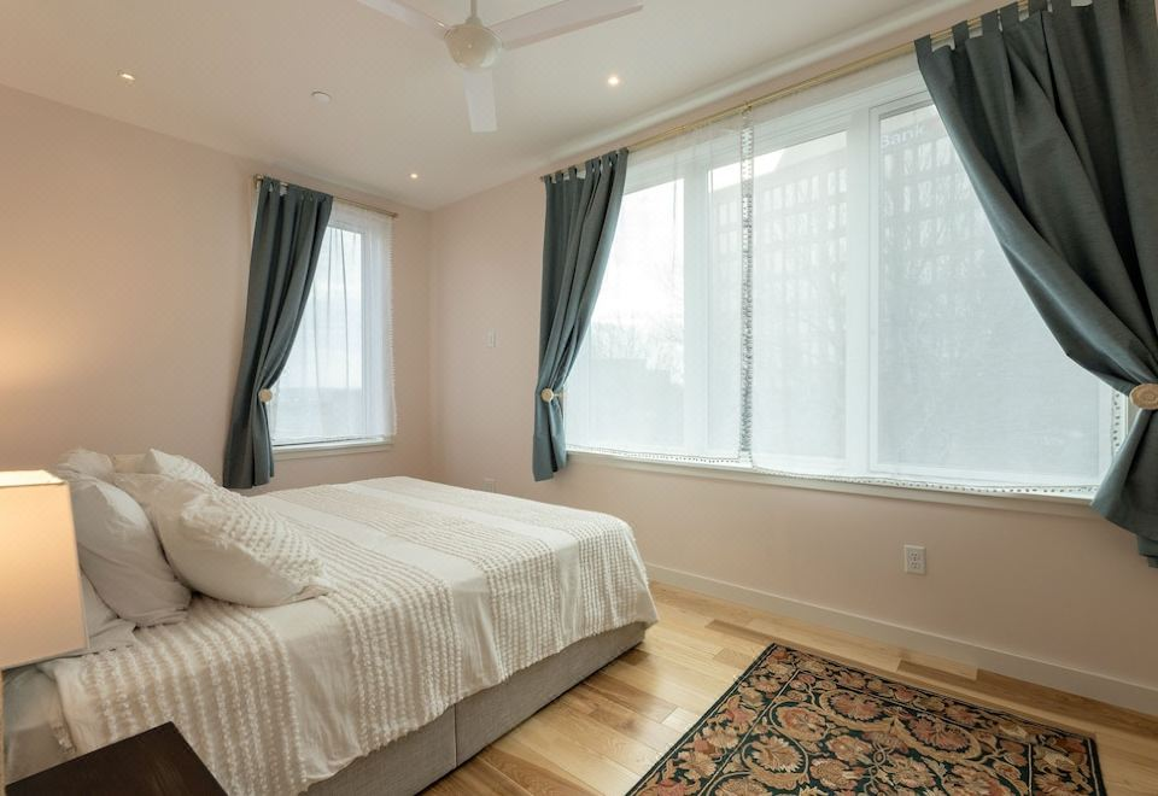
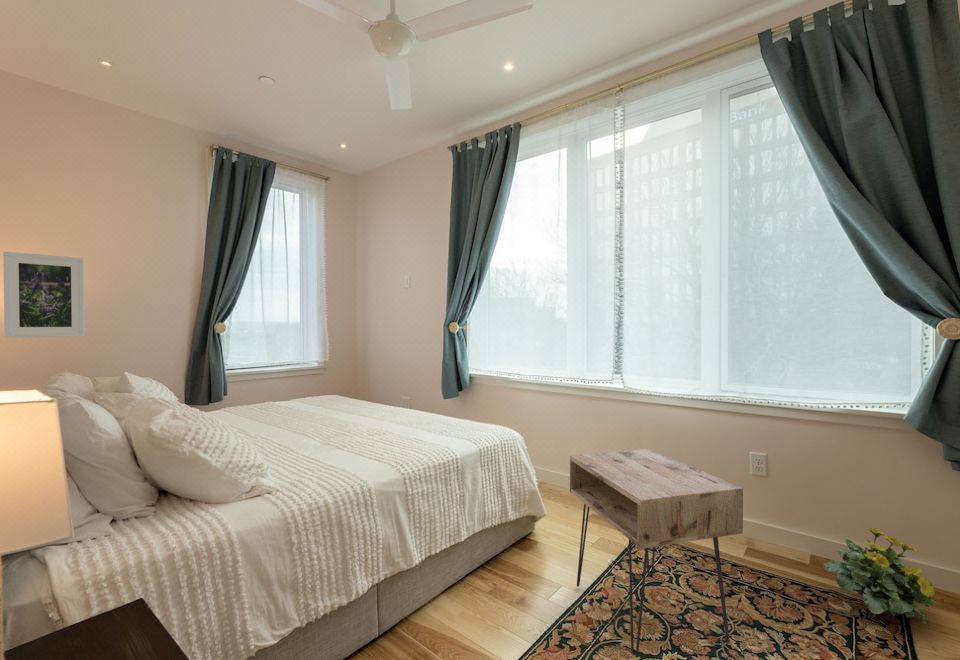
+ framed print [2,251,86,339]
+ nightstand [569,448,744,657]
+ flowering plant [823,526,937,625]
